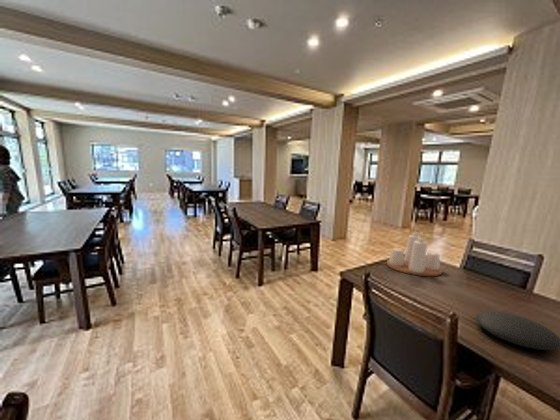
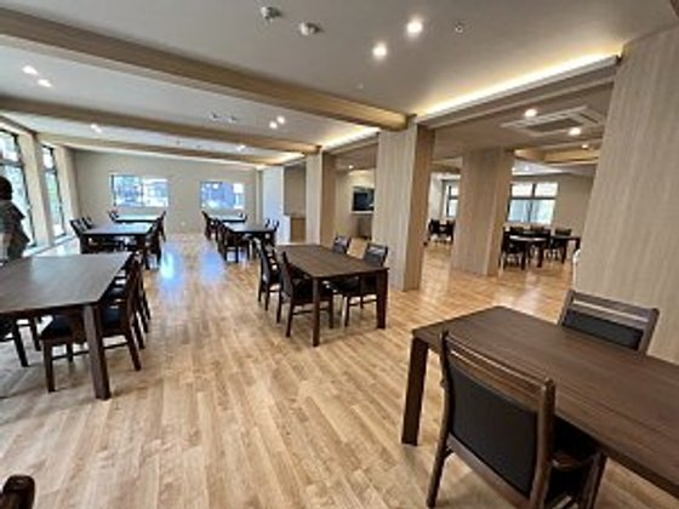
- plate [475,310,560,351]
- condiment set [386,226,444,277]
